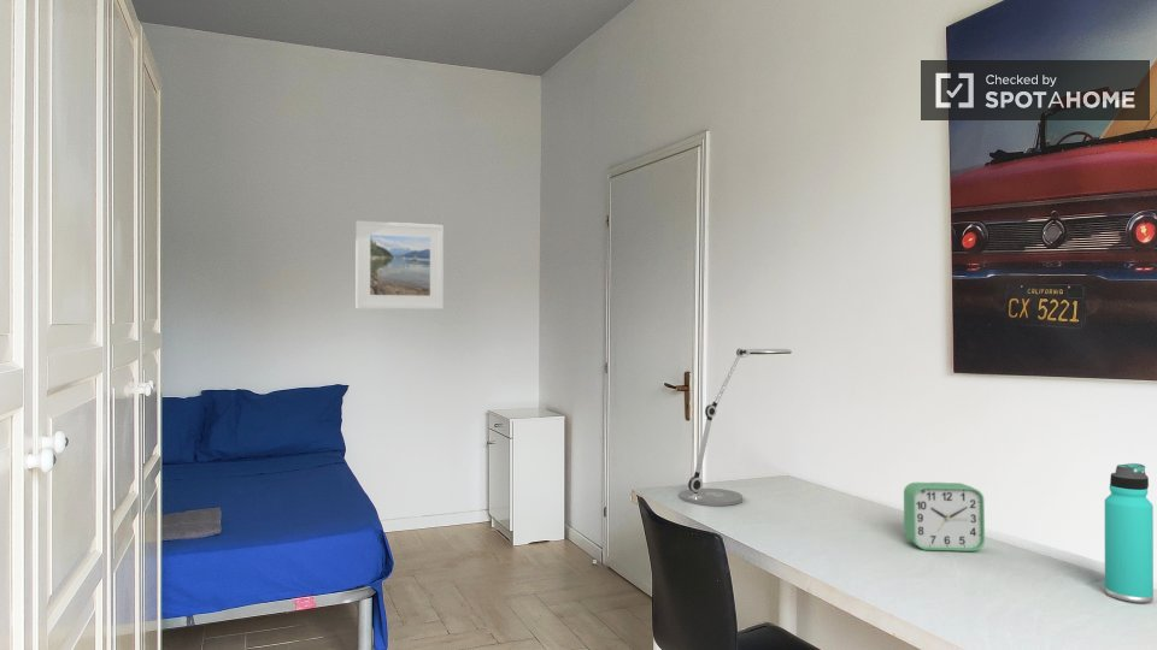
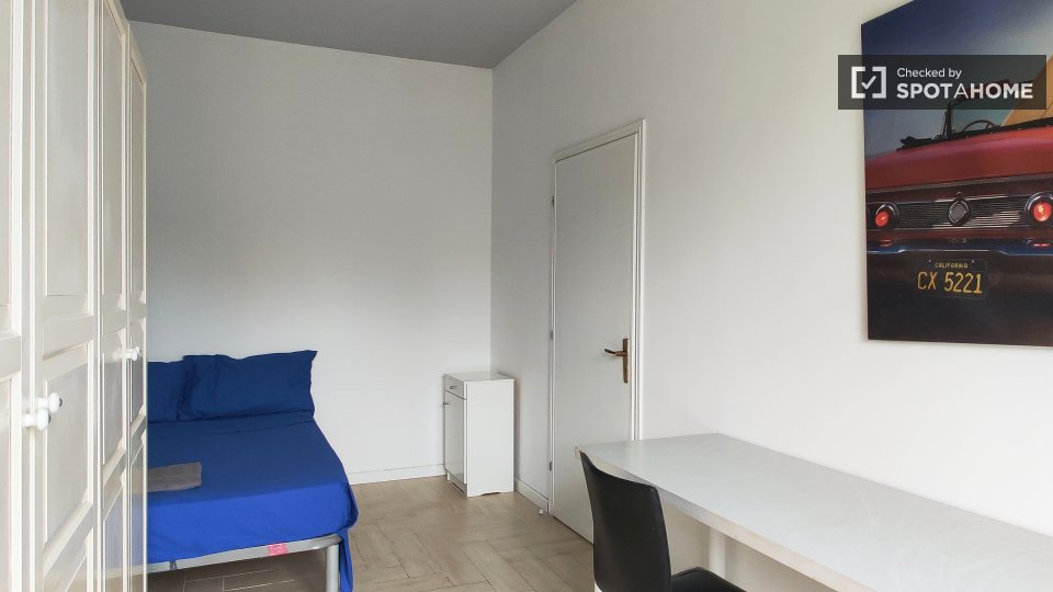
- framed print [354,219,445,311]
- desk lamp [679,348,793,507]
- thermos bottle [1104,462,1155,604]
- alarm clock [903,481,986,552]
